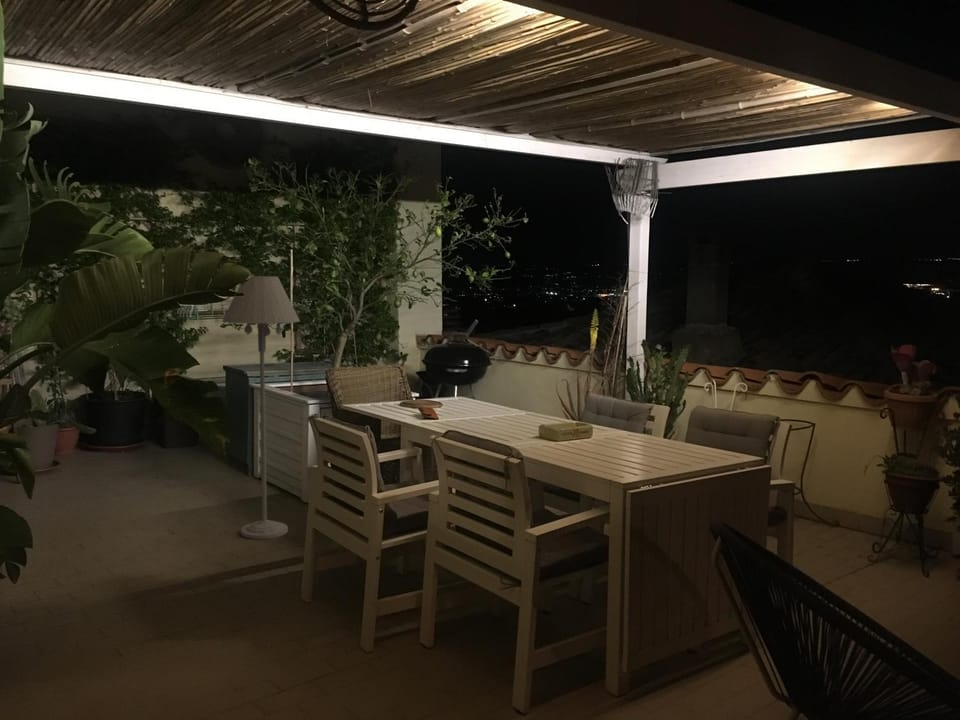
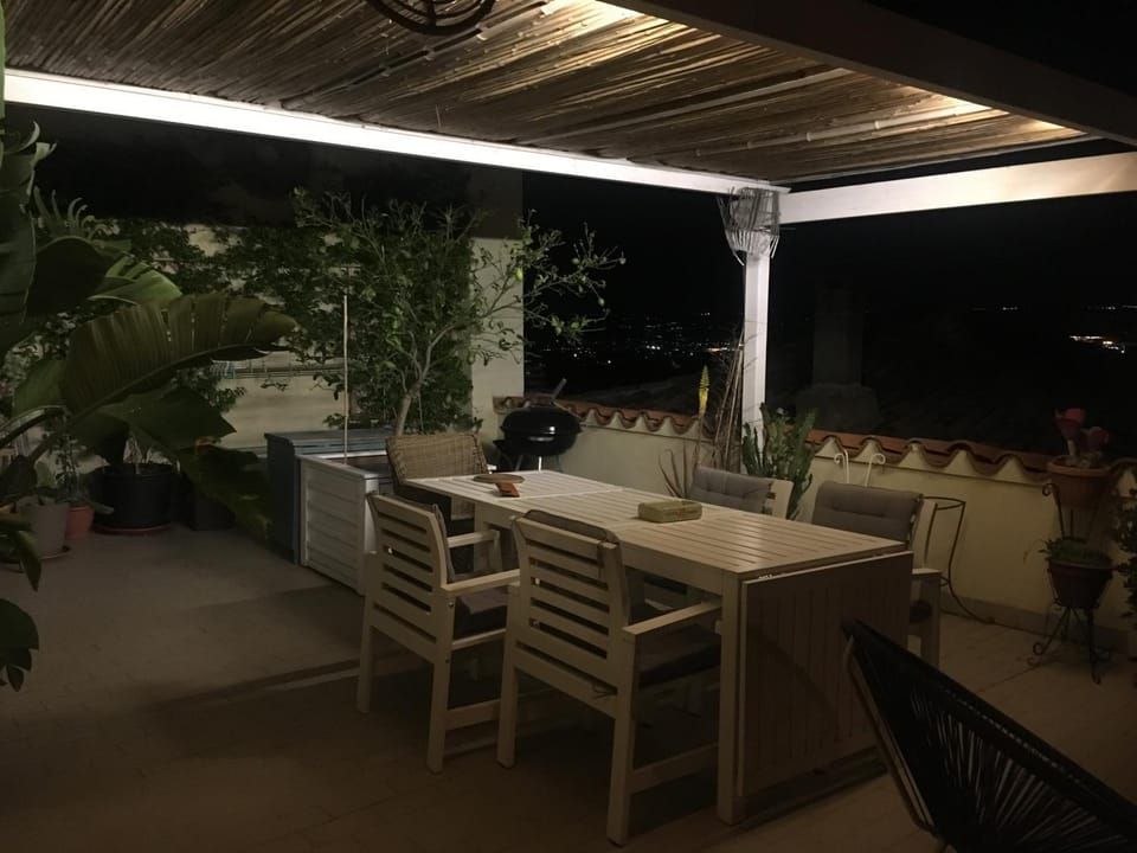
- floor lamp [222,275,301,540]
